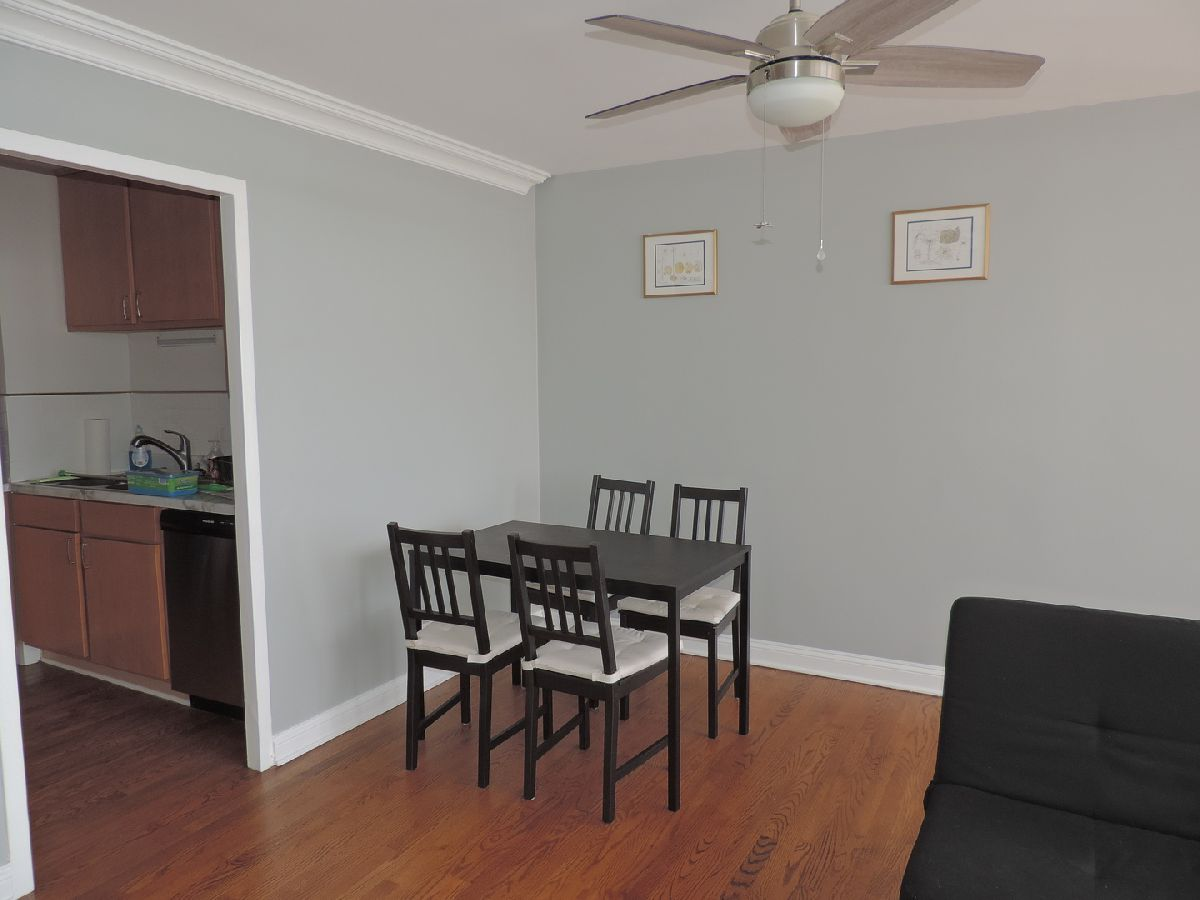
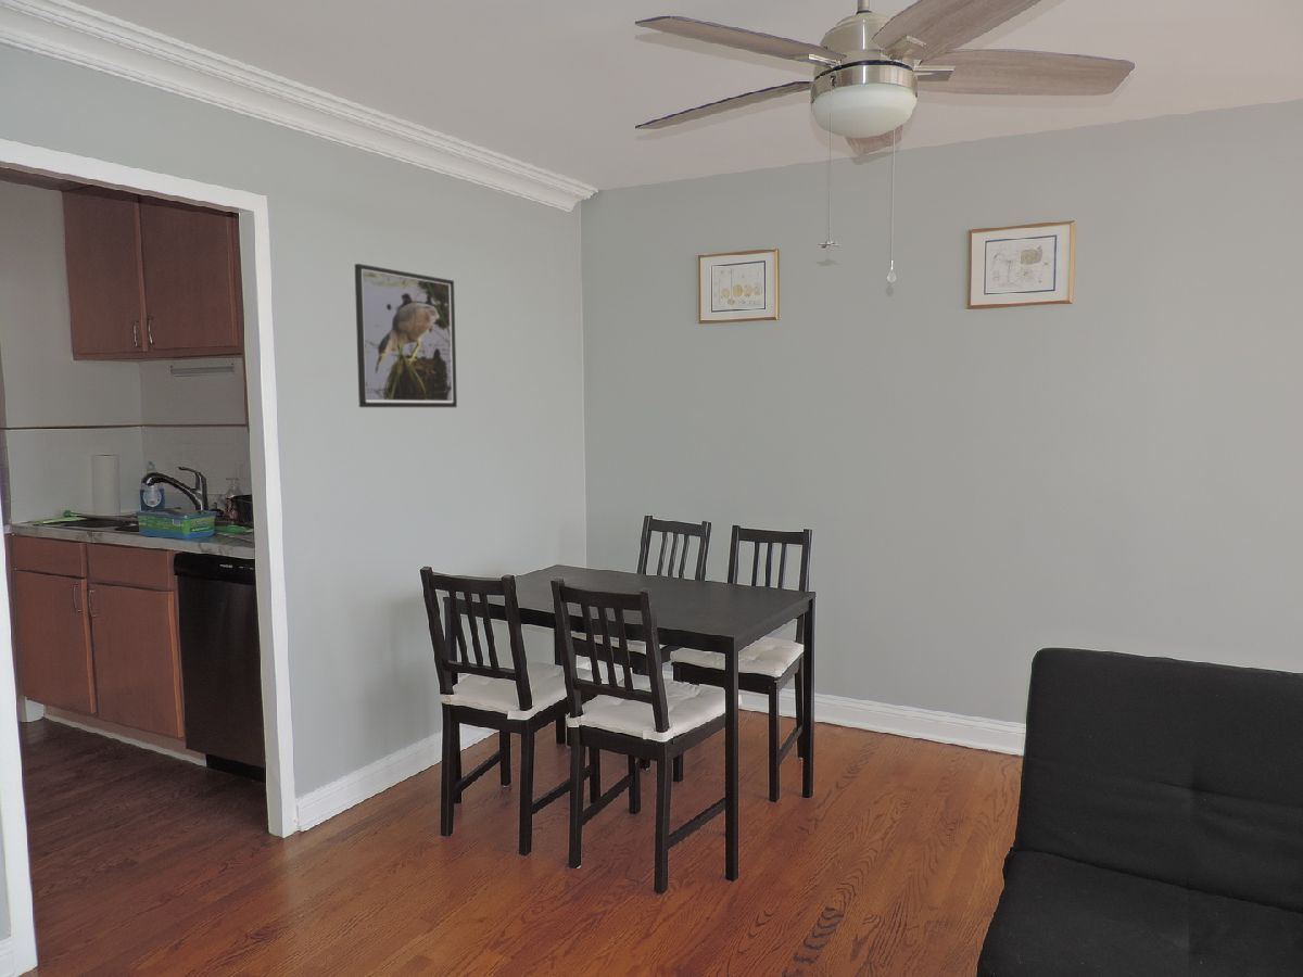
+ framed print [354,263,458,408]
